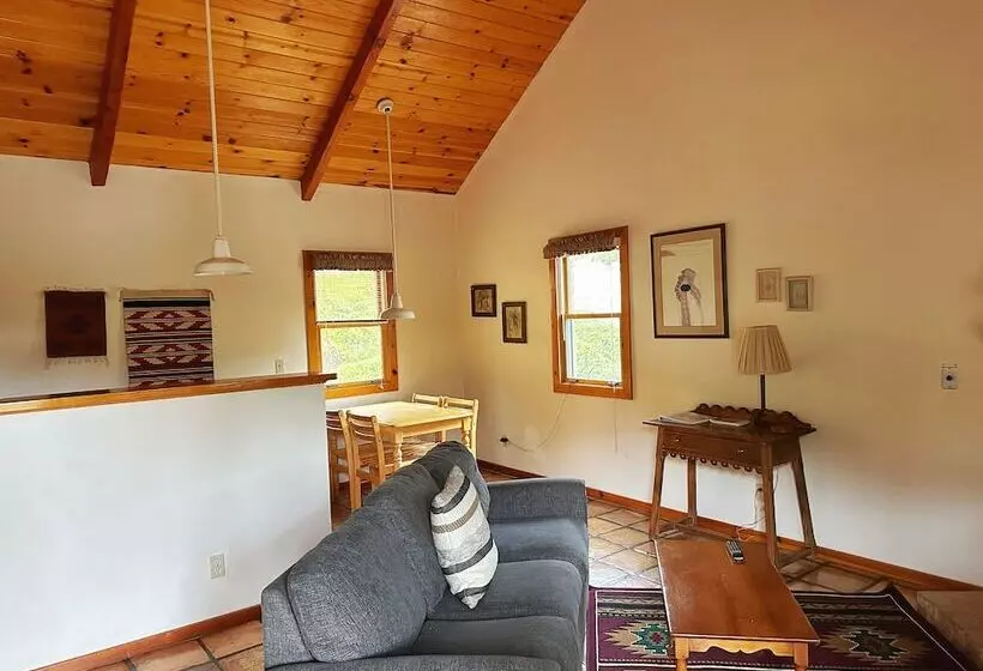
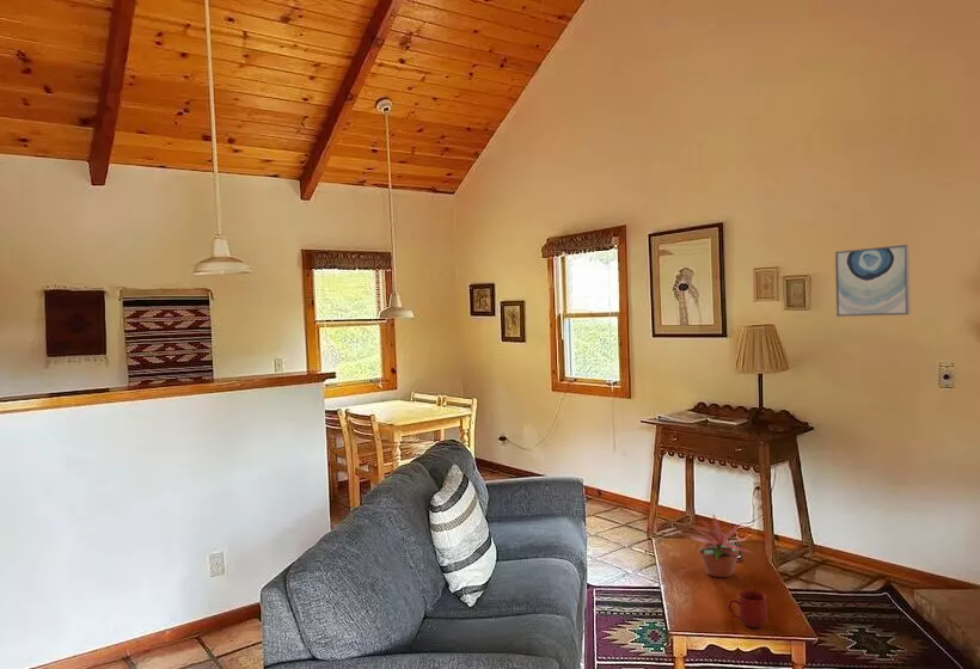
+ wall art [834,244,911,318]
+ potted plant [686,513,755,578]
+ mug [727,589,768,628]
